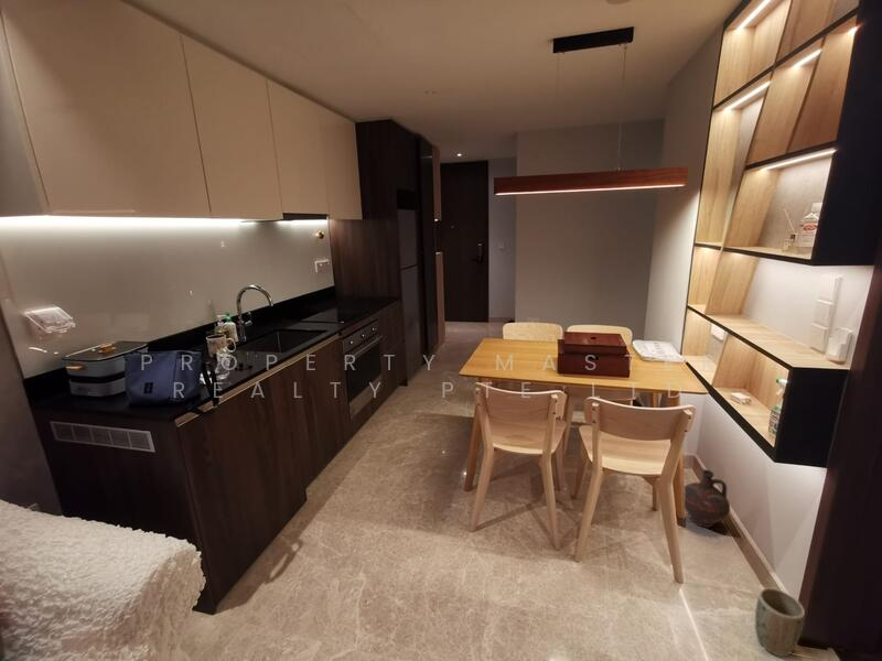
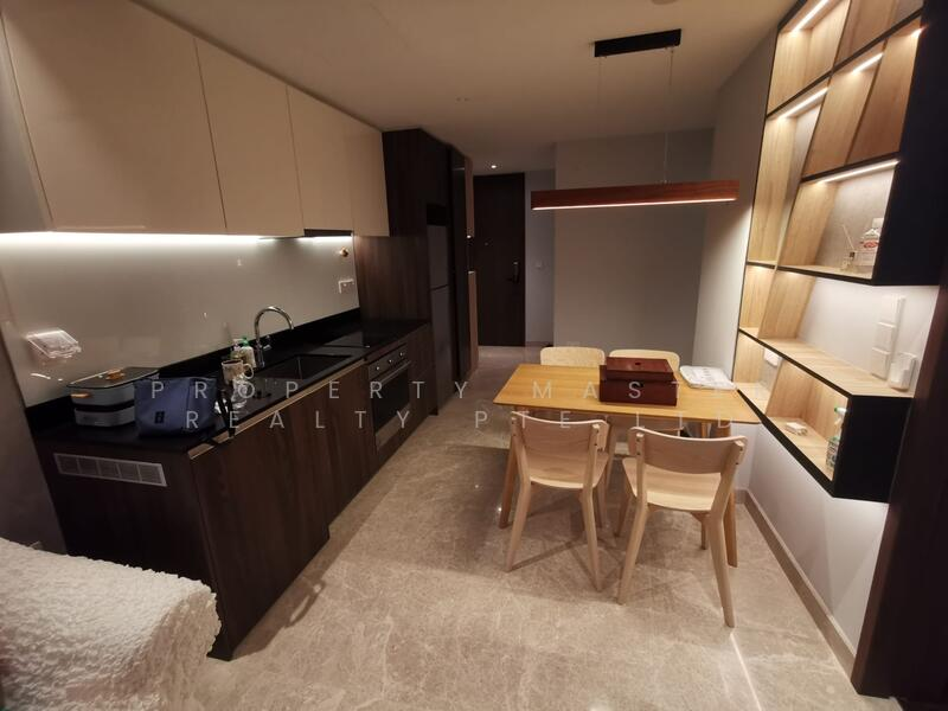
- plant pot [754,587,806,658]
- ceramic jug [684,468,731,529]
